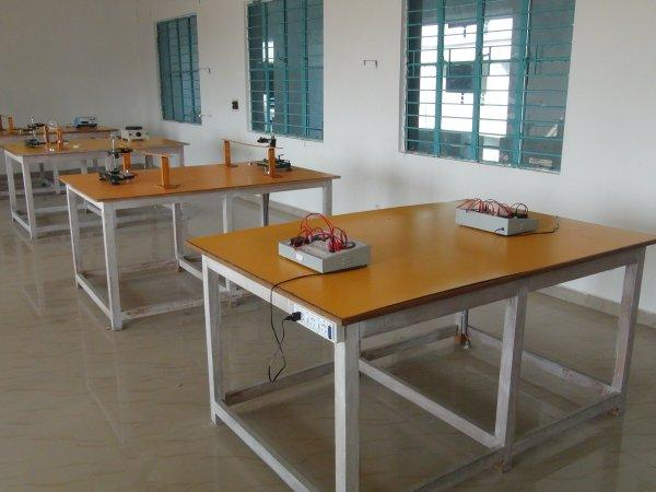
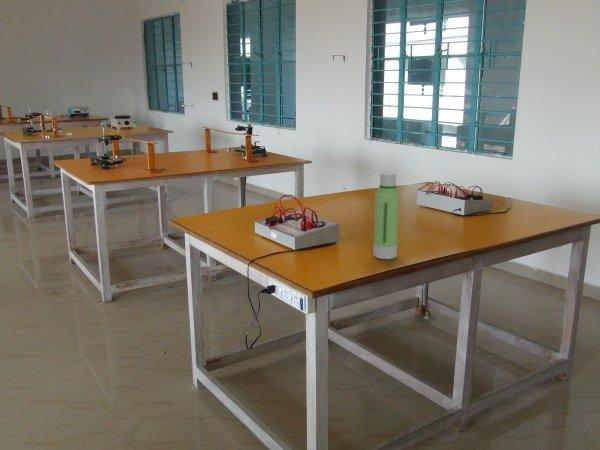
+ water bottle [372,171,400,260]
